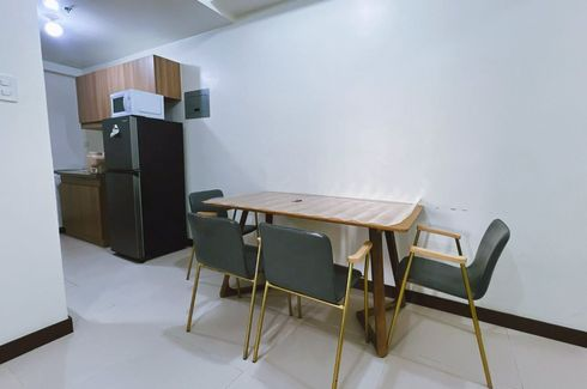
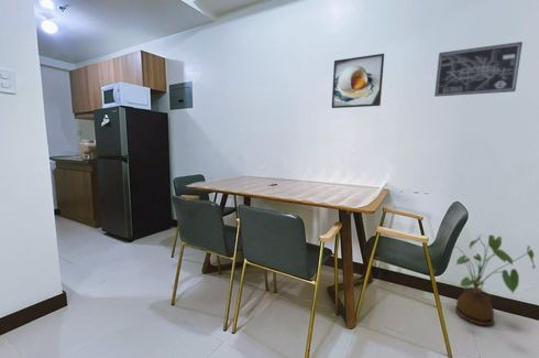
+ wall art [433,41,524,98]
+ house plant [454,234,537,326]
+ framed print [331,53,385,109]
